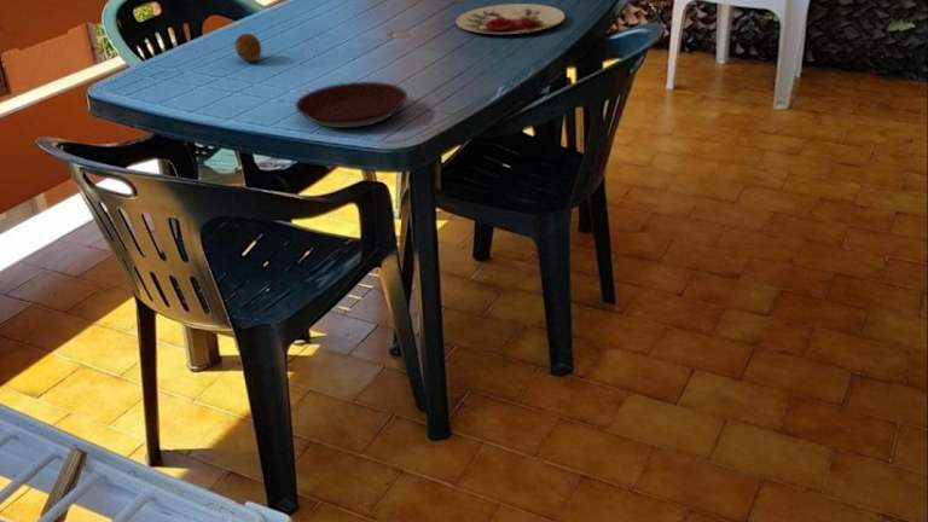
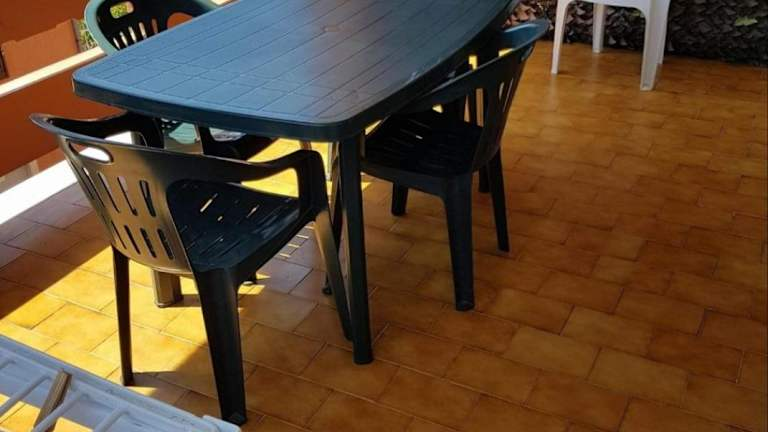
- fruit [233,33,262,63]
- plate [456,2,567,35]
- plate [295,81,408,129]
